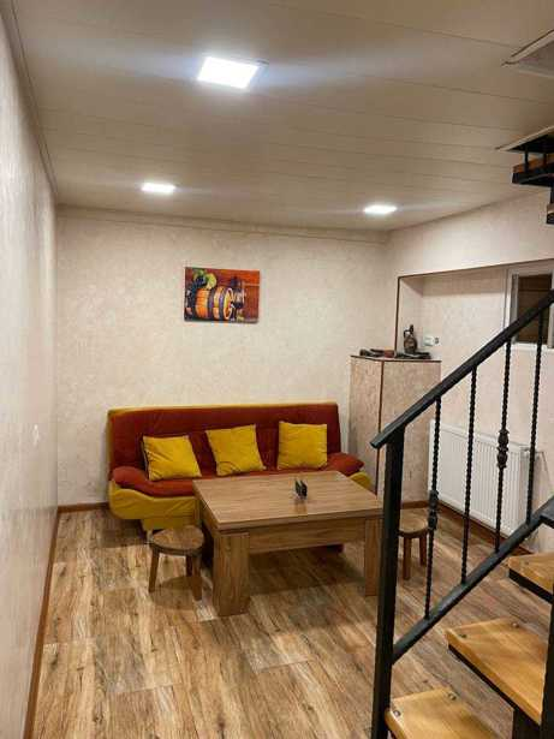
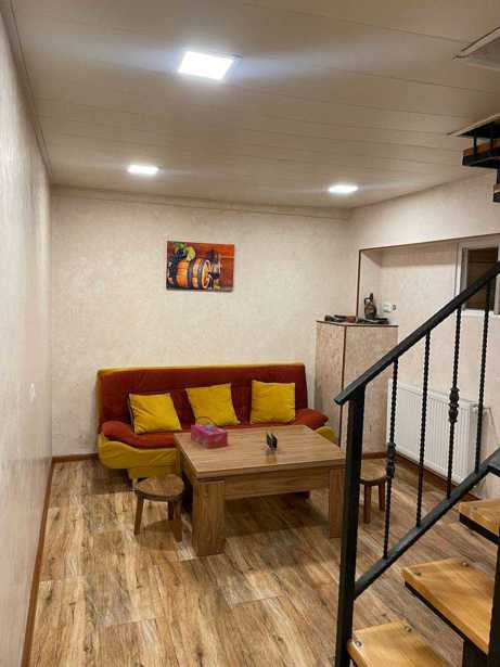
+ tissue box [190,422,229,449]
